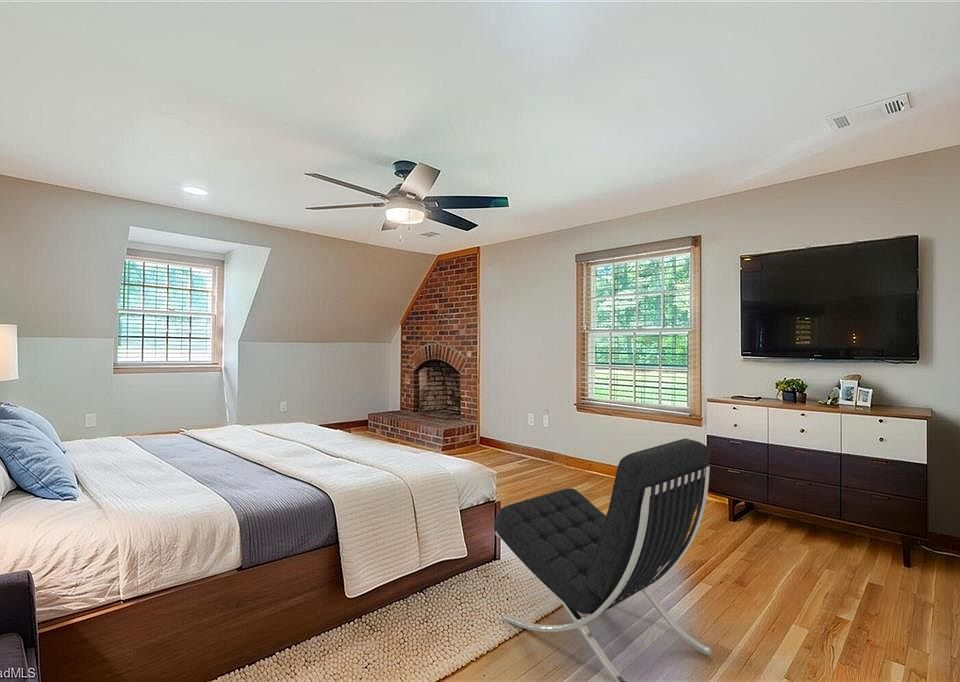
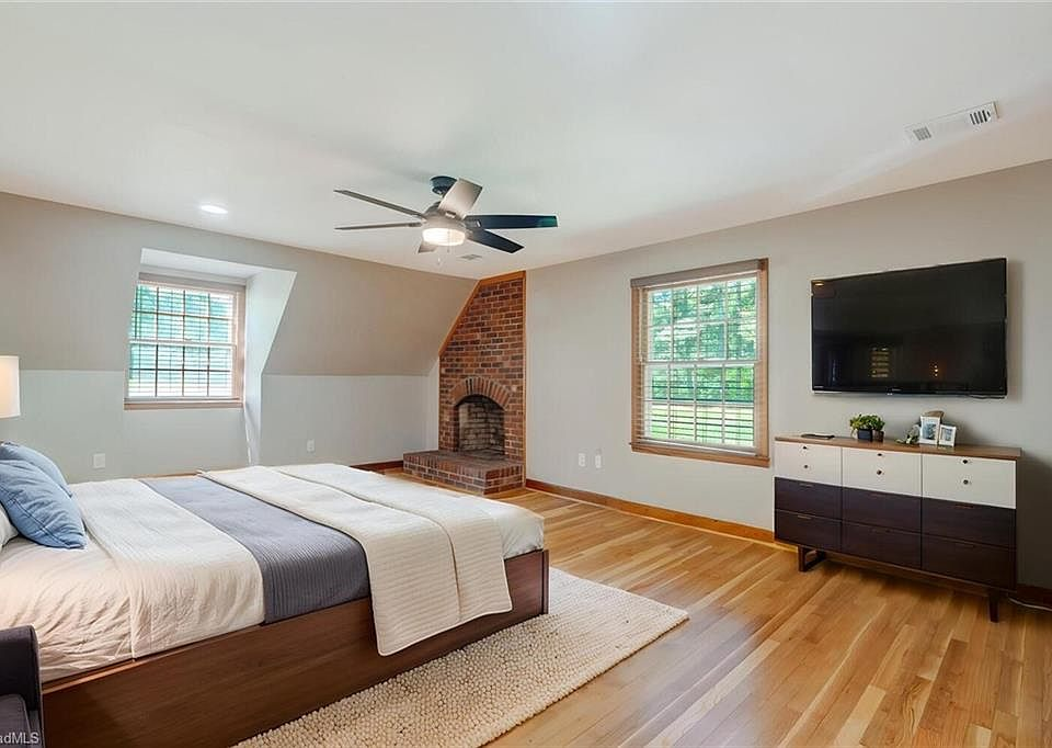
- lounge chair [493,438,712,682]
